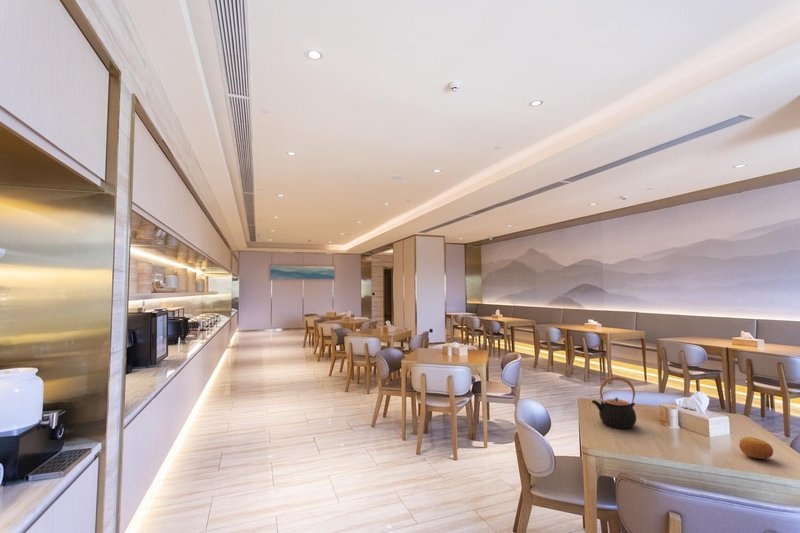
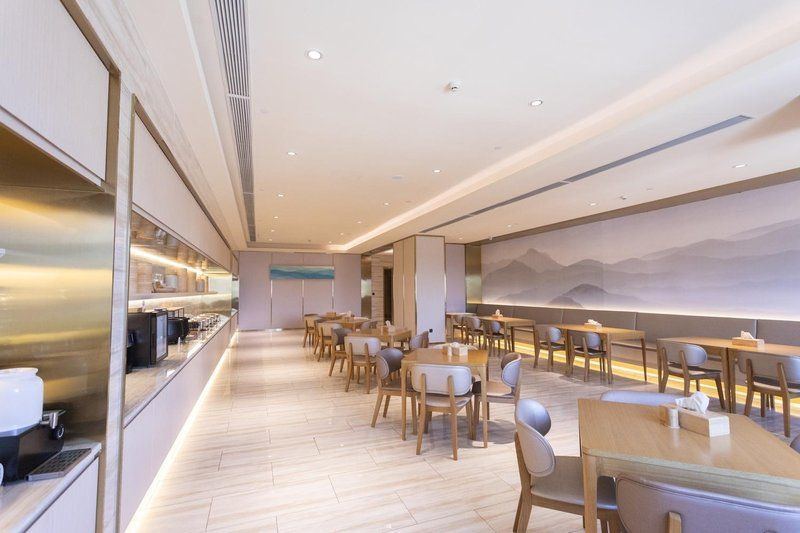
- fruit [738,436,774,460]
- teapot [591,376,637,429]
